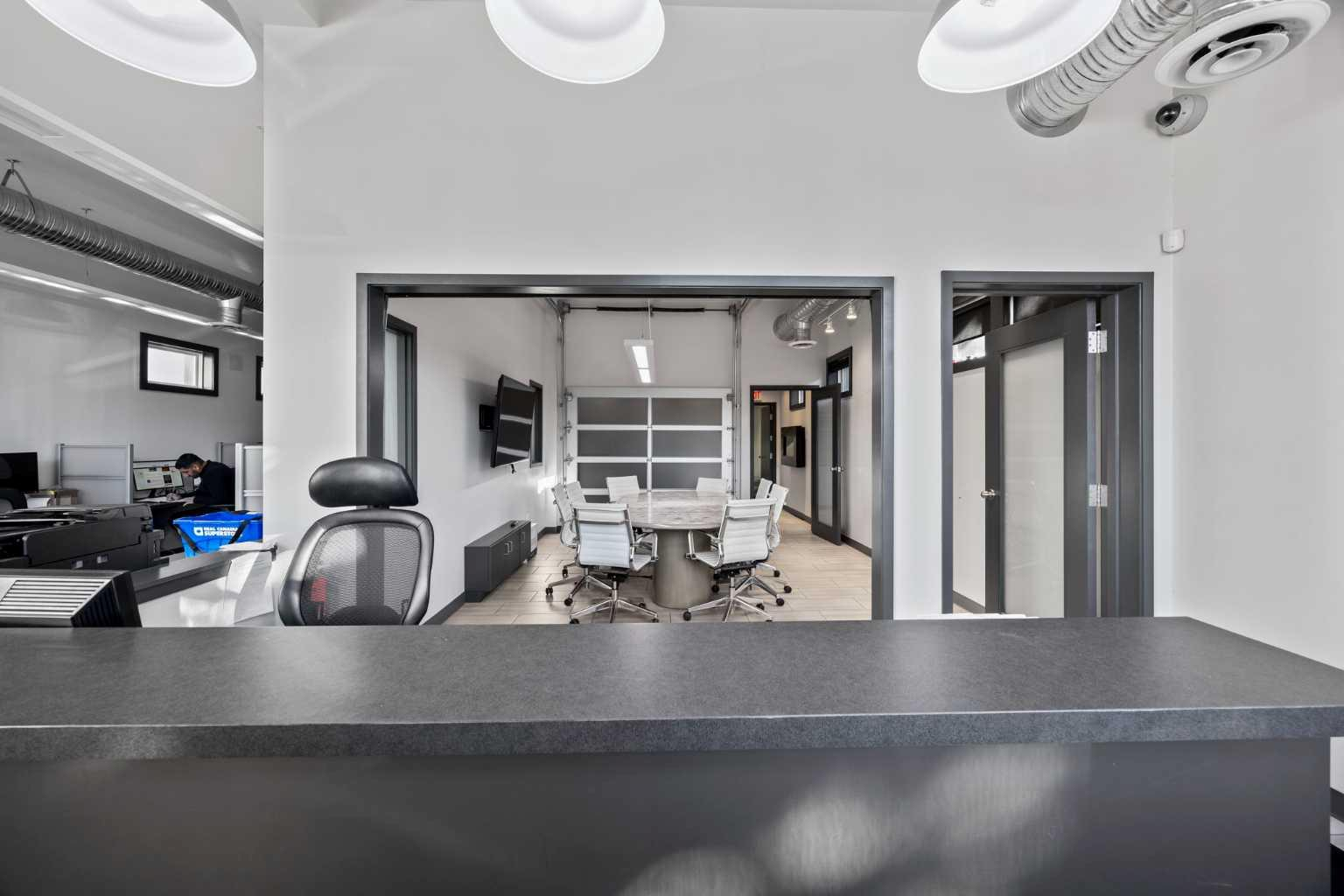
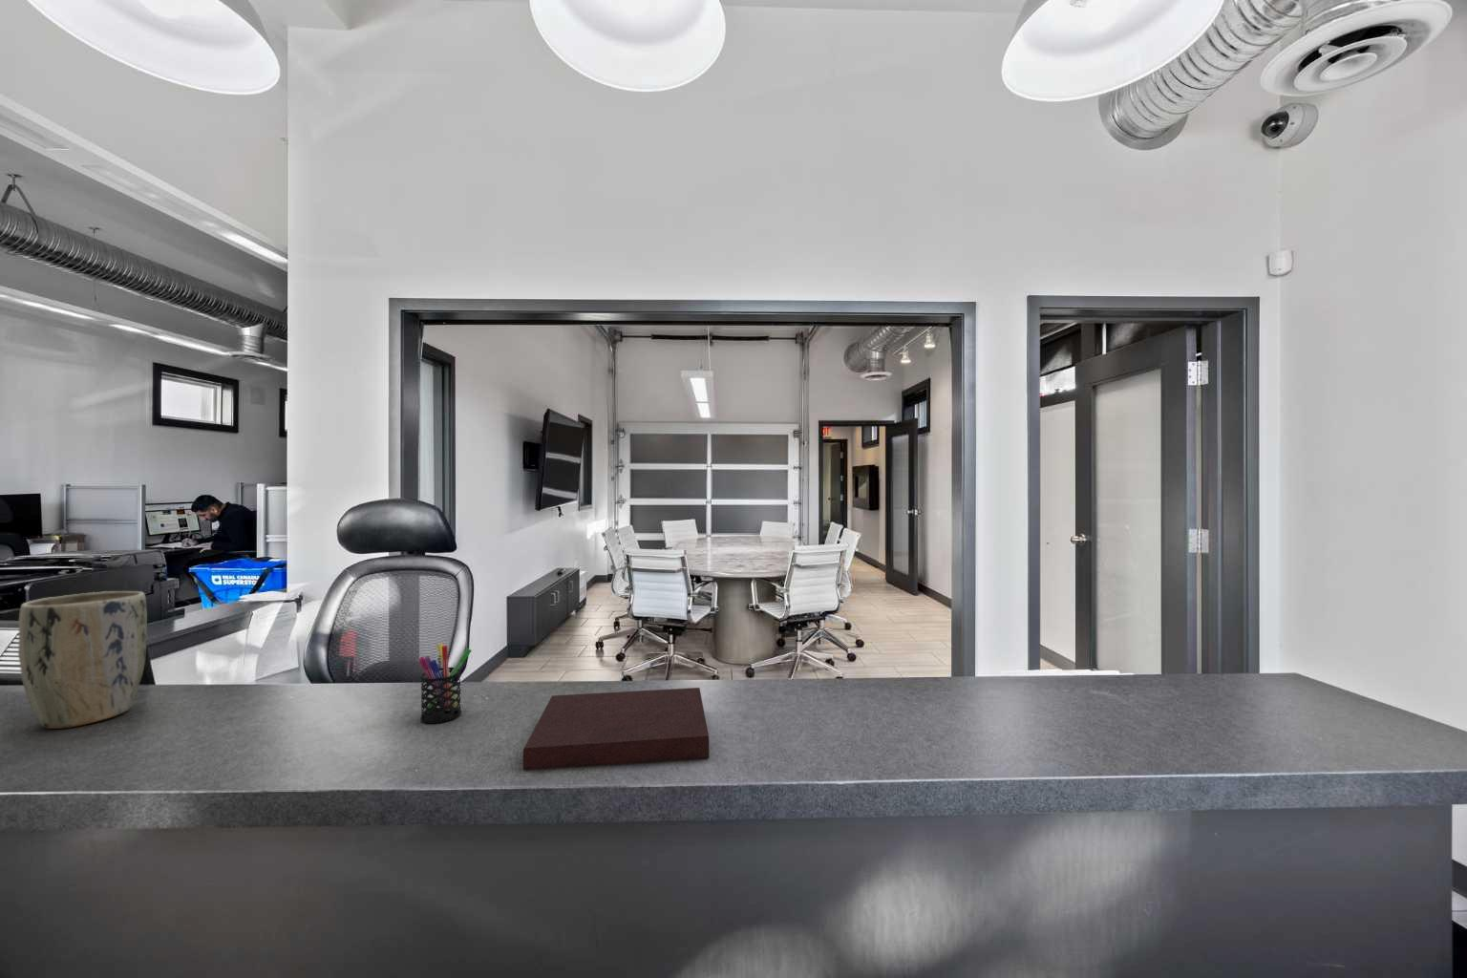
+ pen holder [418,643,473,724]
+ notebook [523,687,709,771]
+ plant pot [17,591,148,730]
